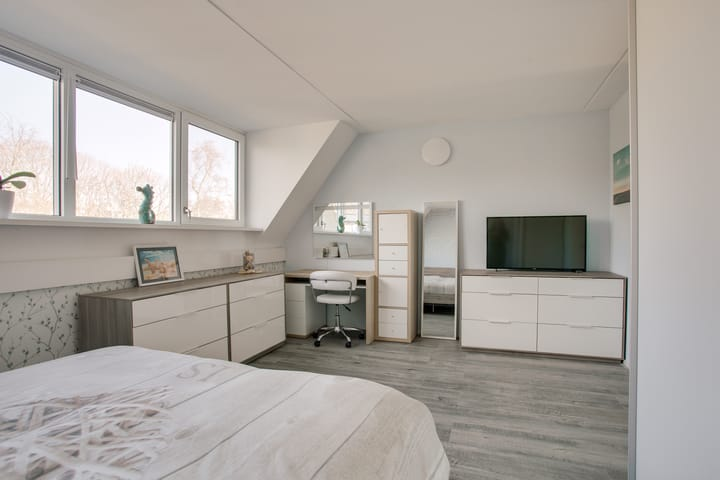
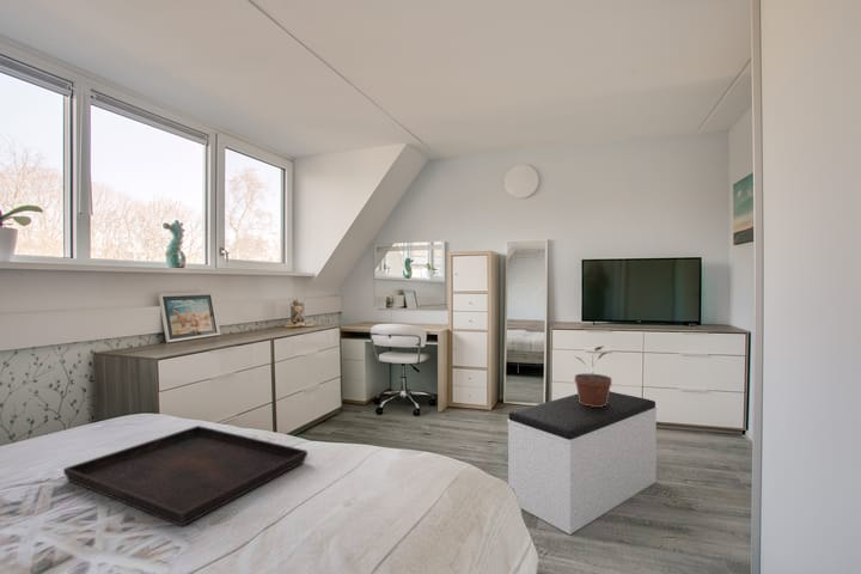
+ serving tray [62,425,309,527]
+ bench [507,390,658,536]
+ potted plant [574,346,612,407]
